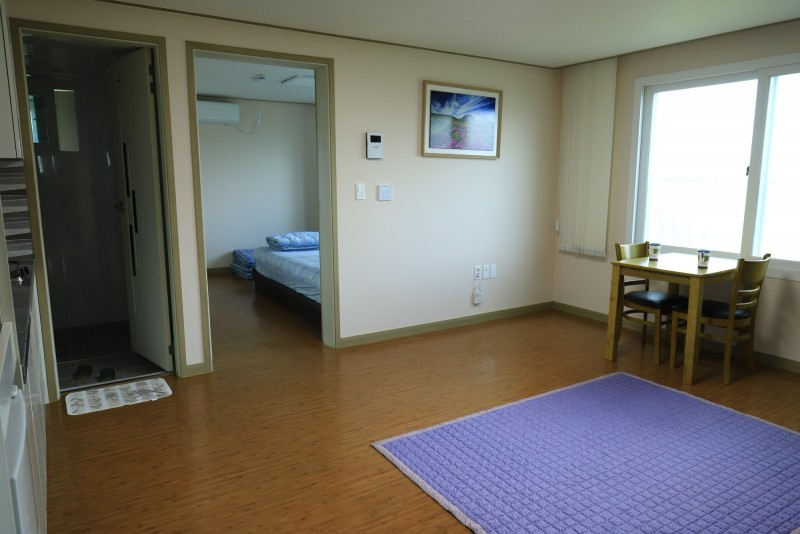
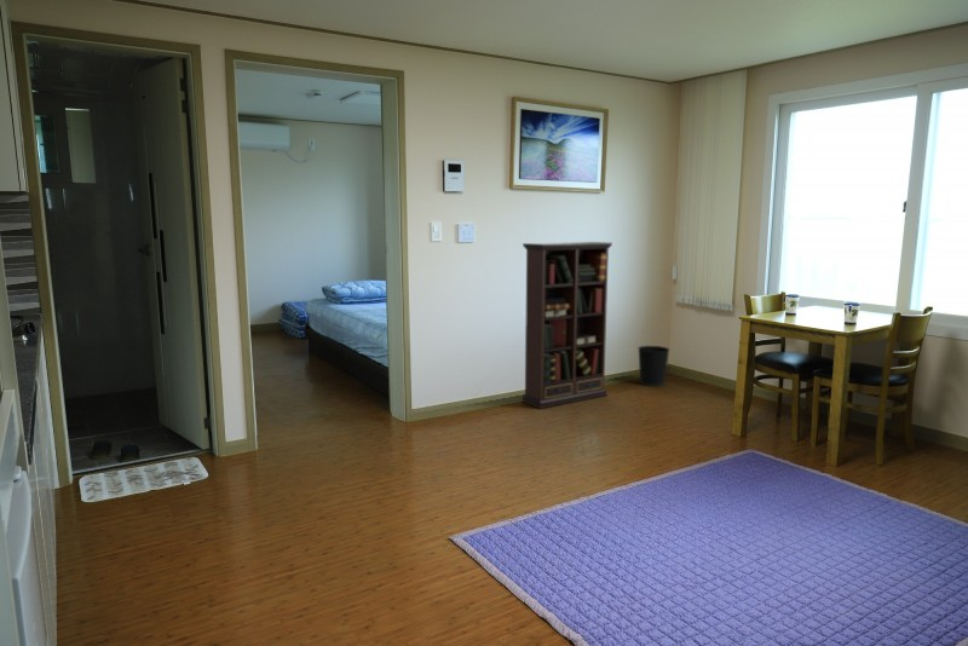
+ bookcase [520,241,613,410]
+ wastebasket [636,345,670,387]
